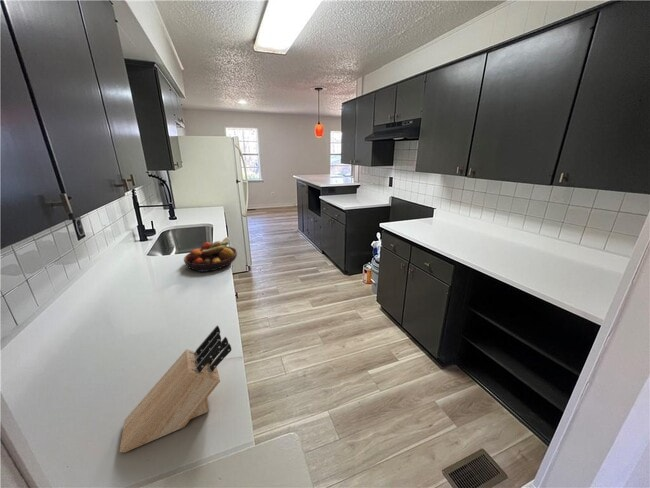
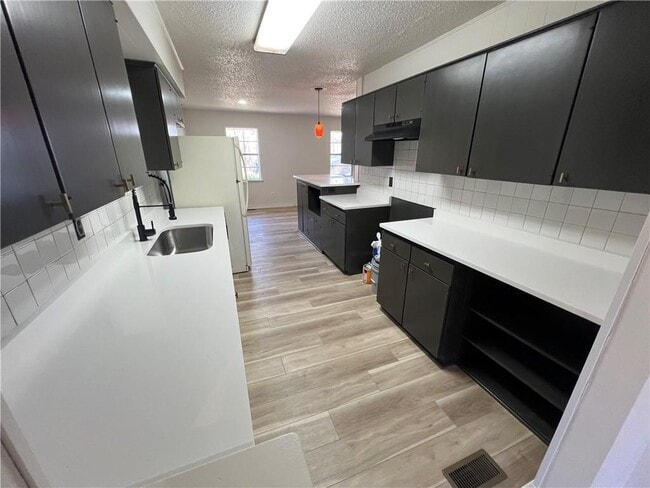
- knife block [119,324,232,453]
- fruit bowl [183,236,238,273]
